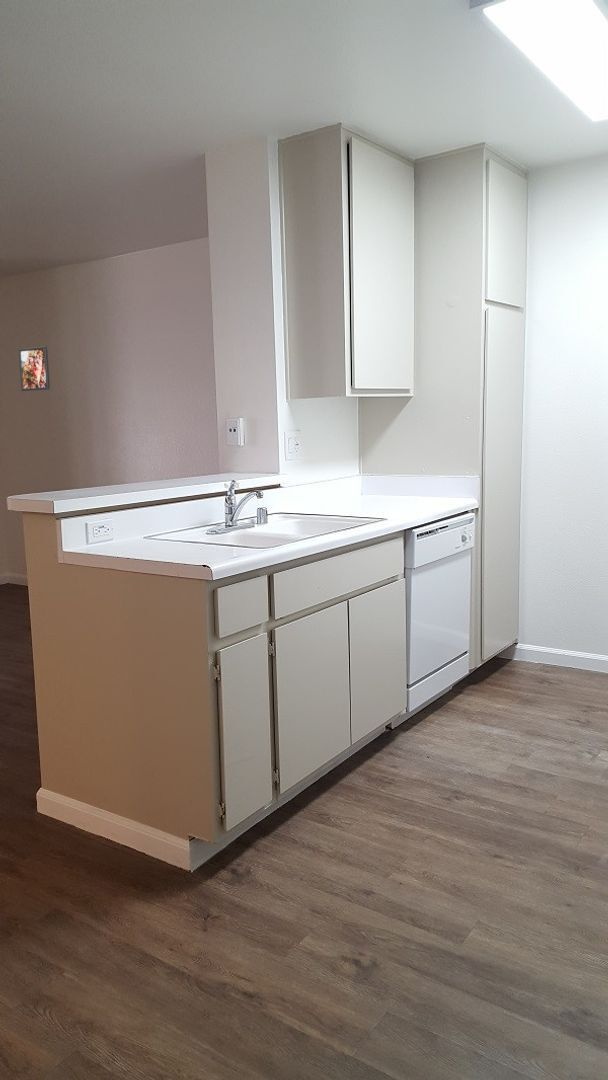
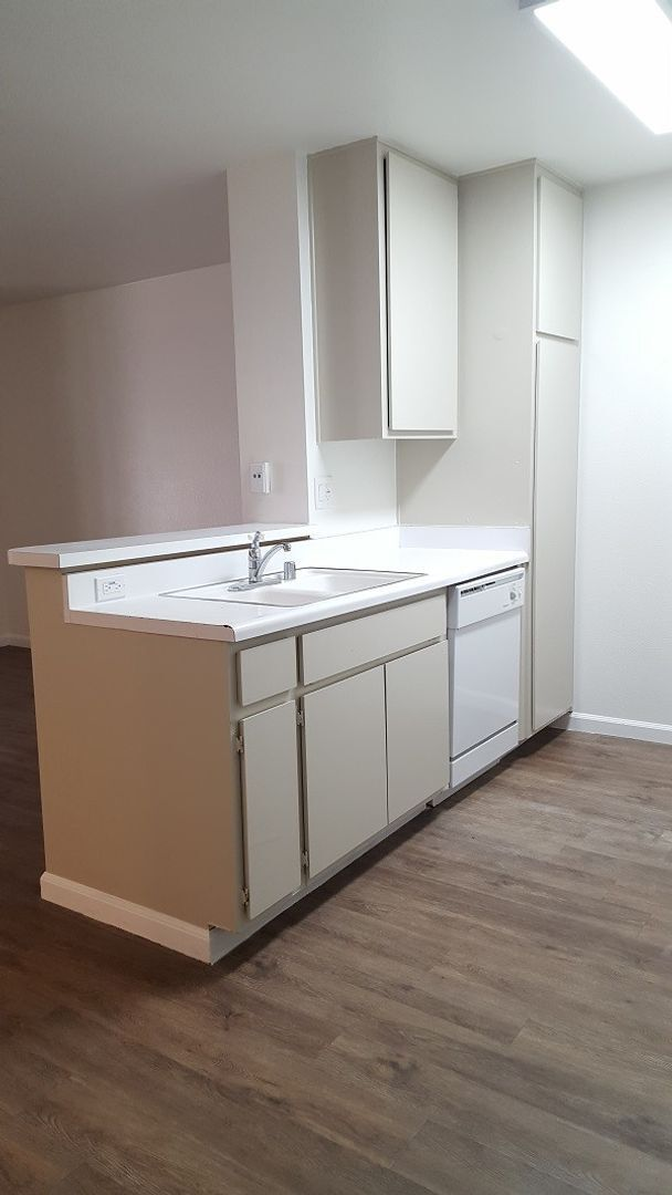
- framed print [18,346,51,392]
